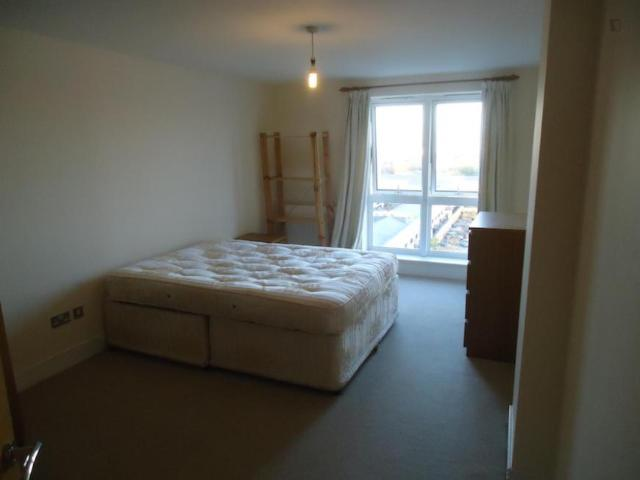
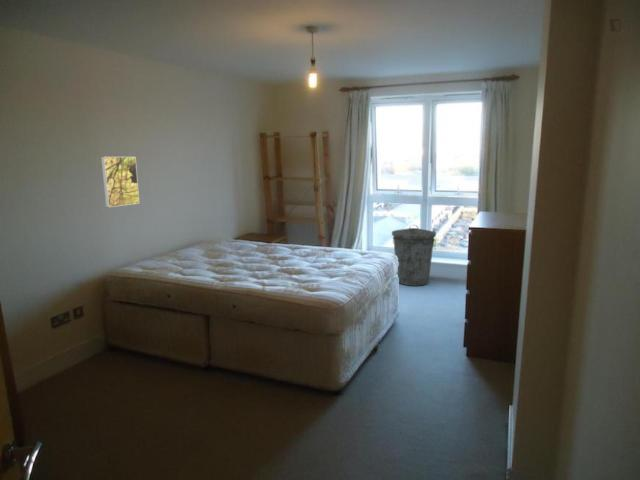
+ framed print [100,156,140,208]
+ trash can [391,224,437,287]
